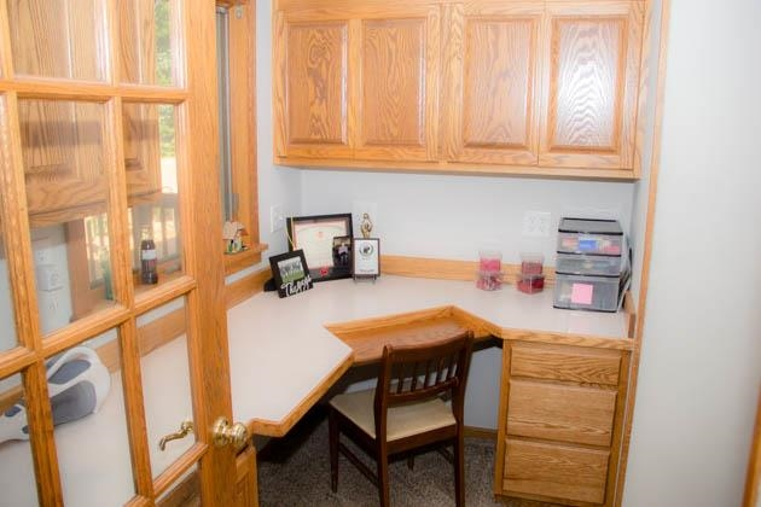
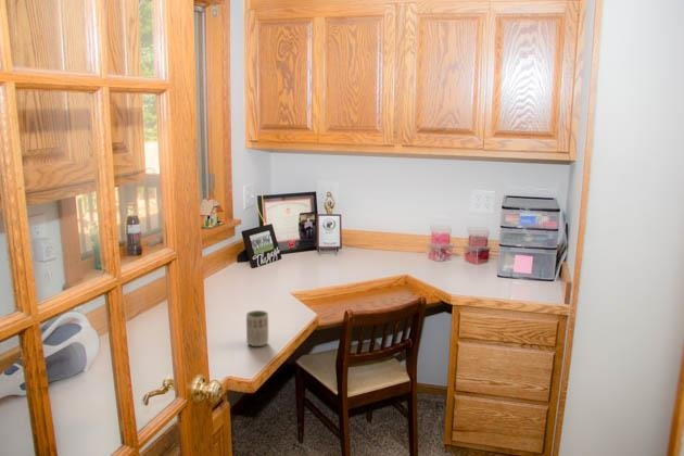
+ cup [245,309,269,347]
